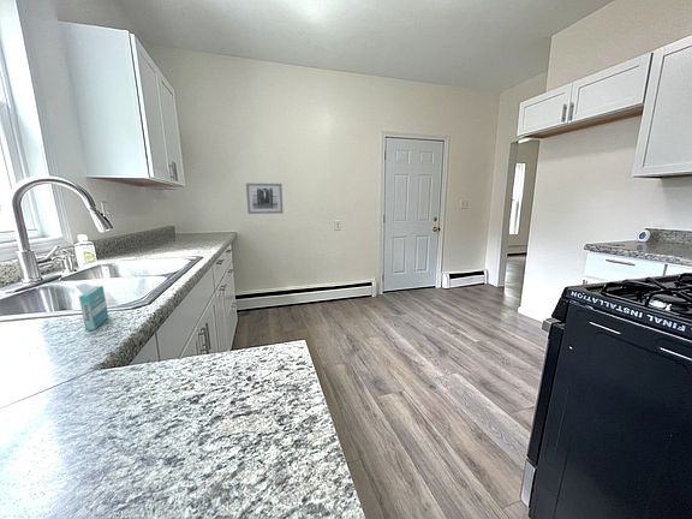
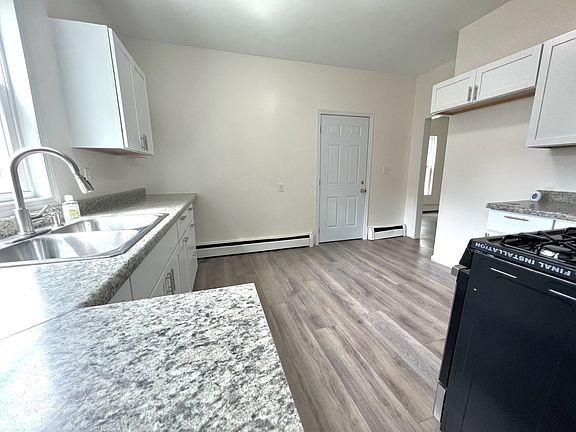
- wall art [245,181,284,215]
- cosmetic container [78,285,109,332]
